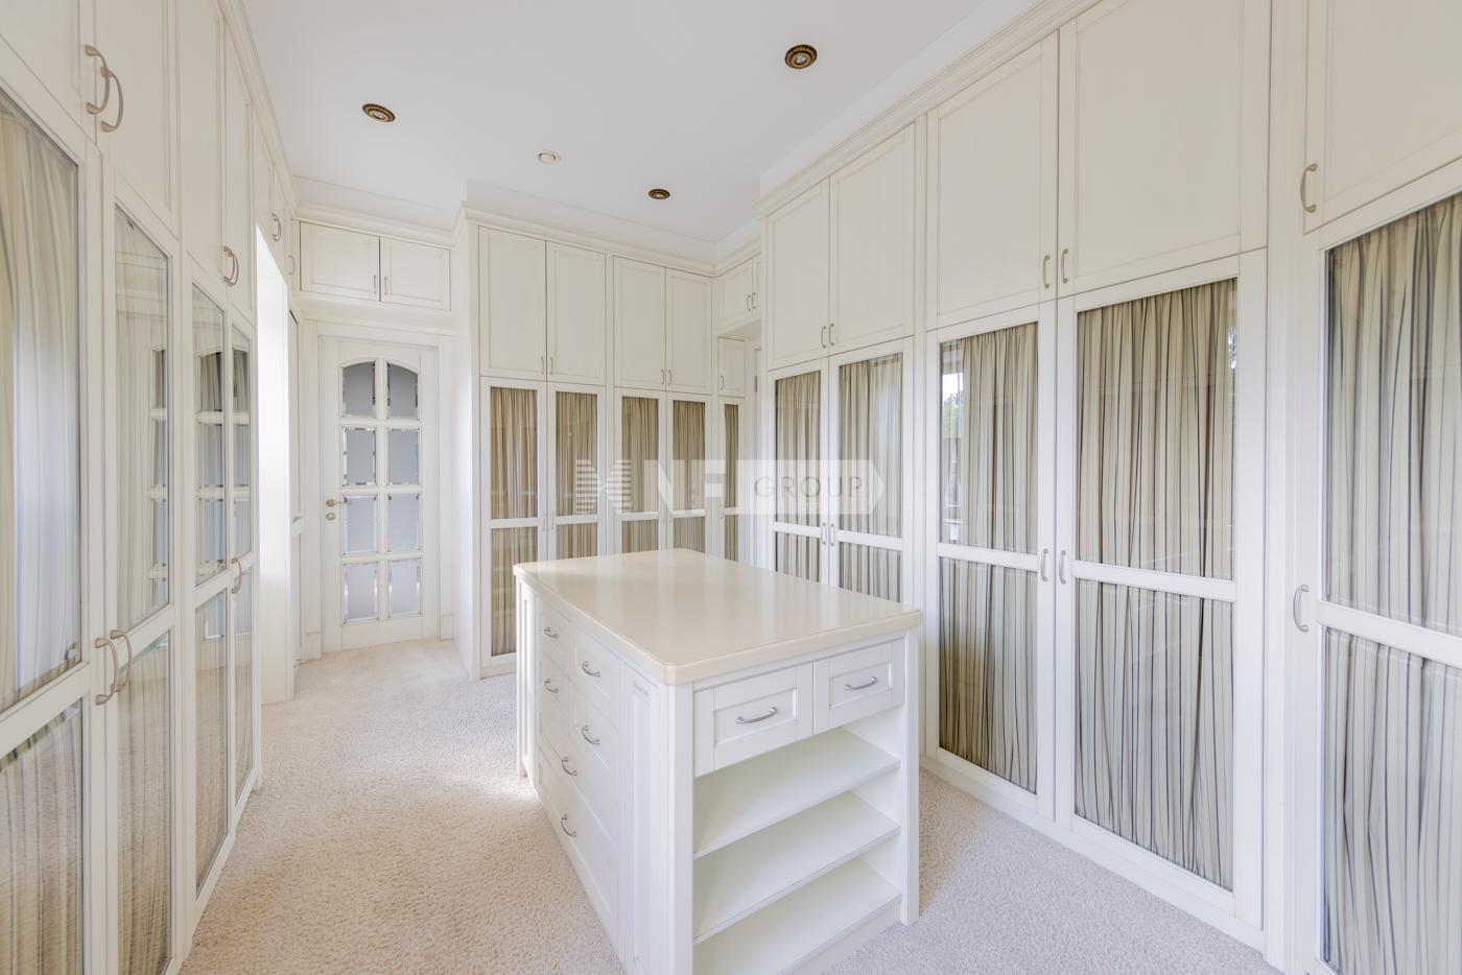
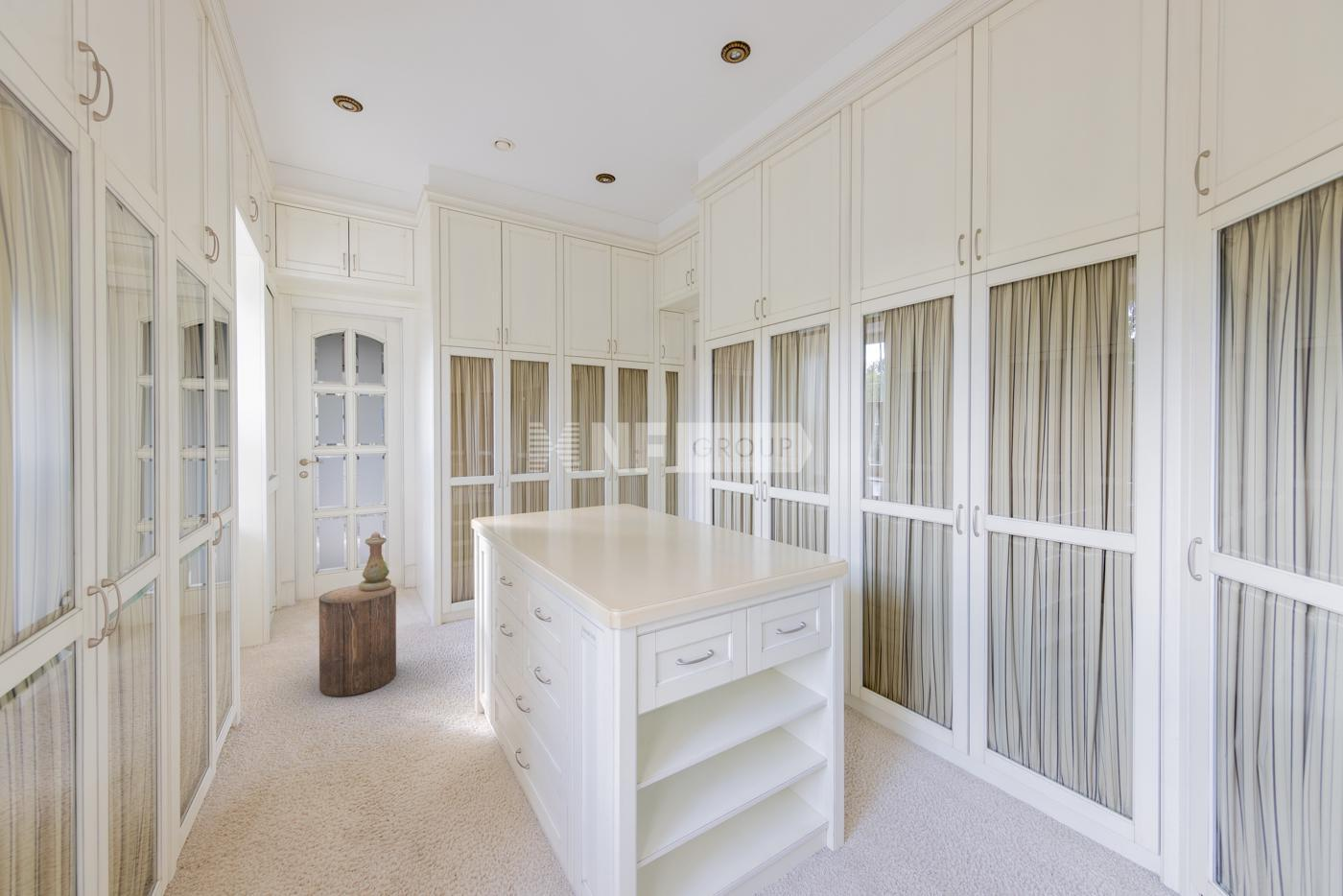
+ stool [318,584,397,697]
+ vase [358,531,392,591]
